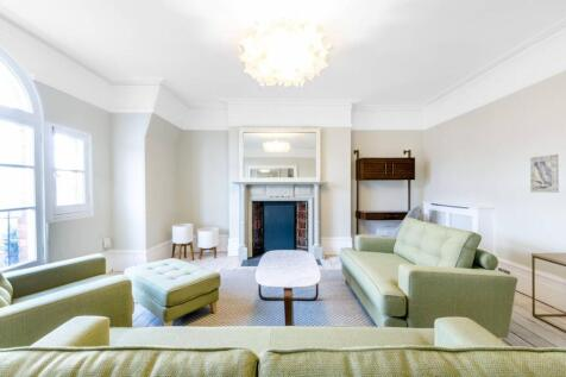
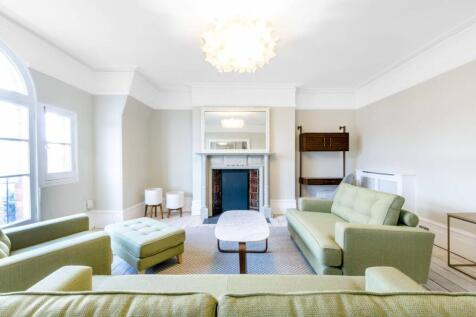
- wall art [529,153,560,194]
